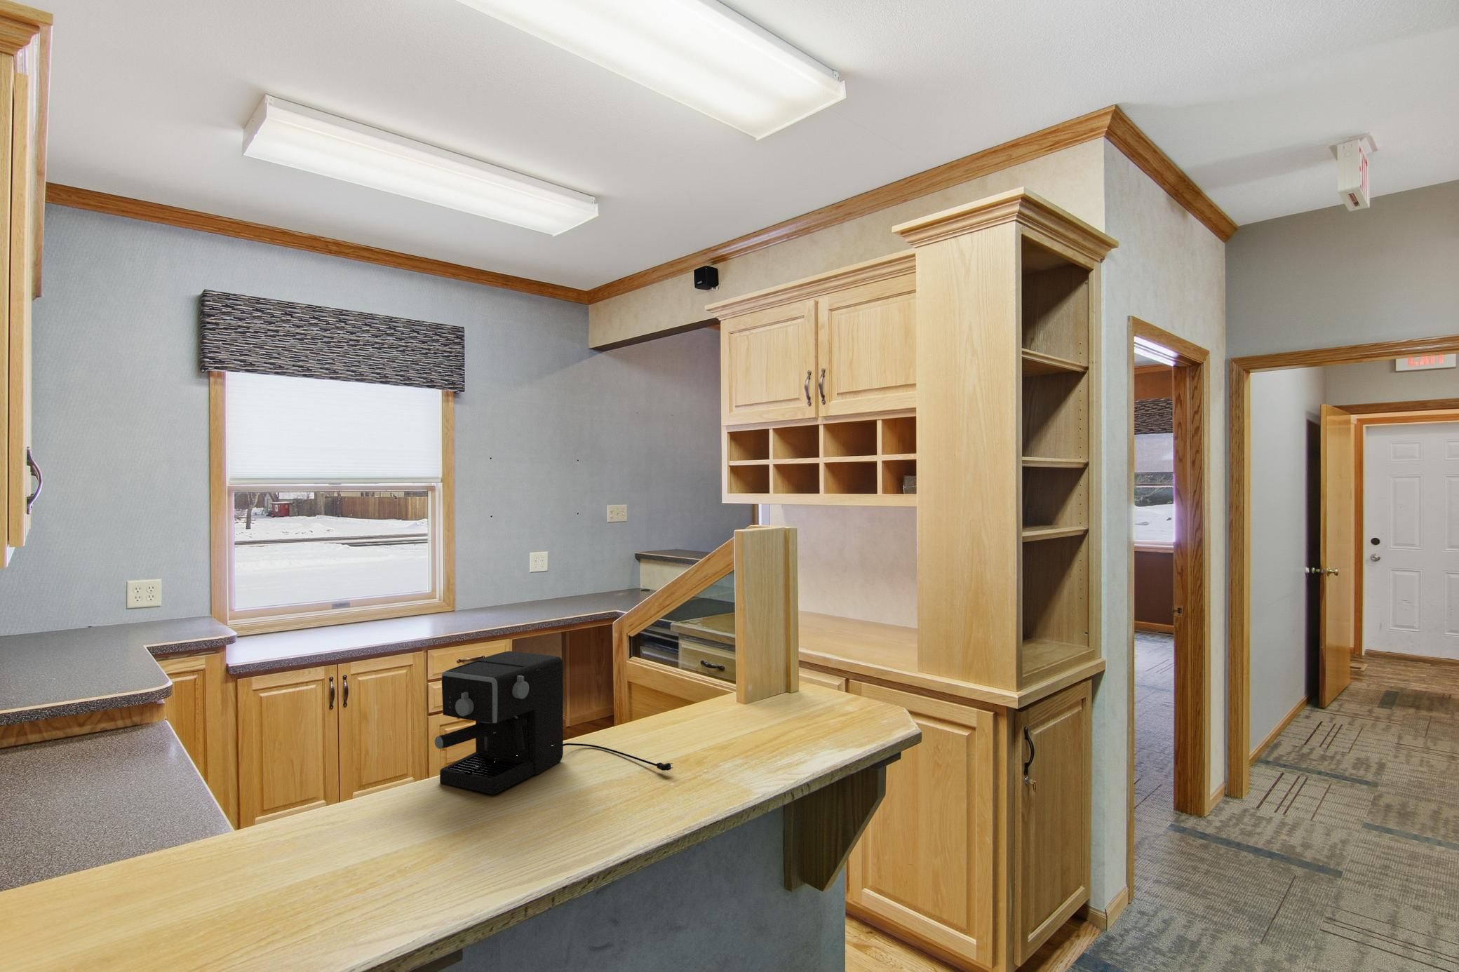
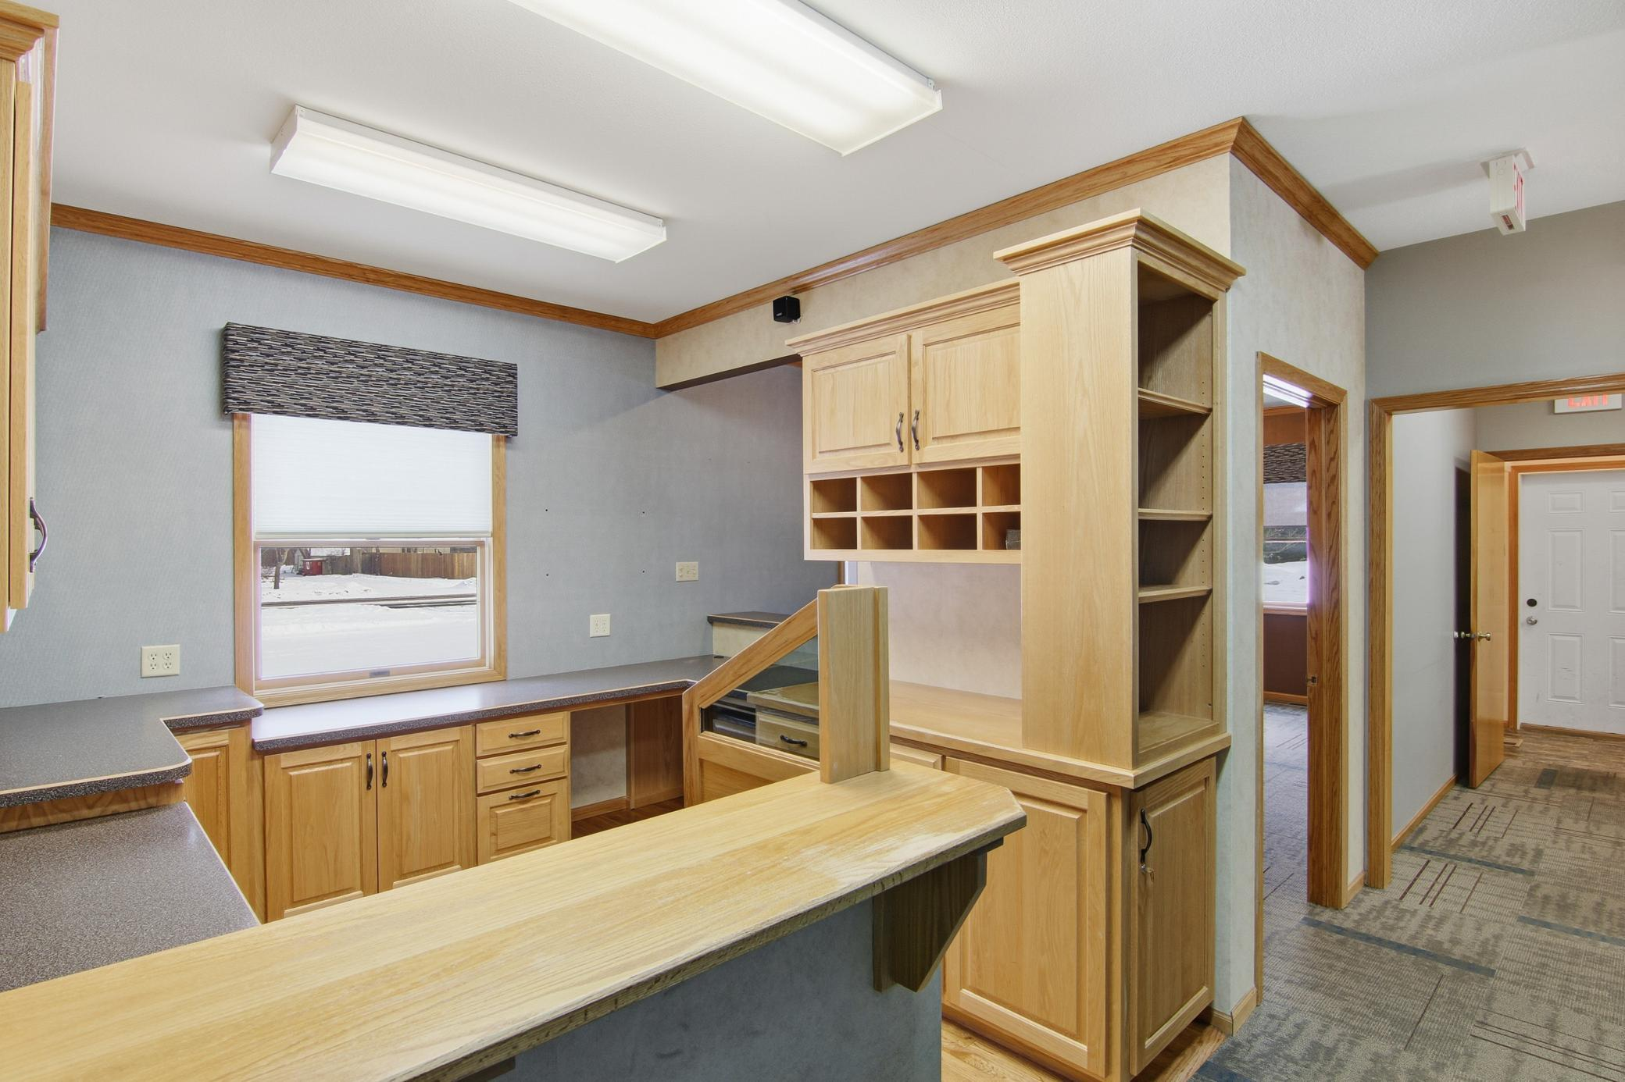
- coffee maker [434,650,674,795]
